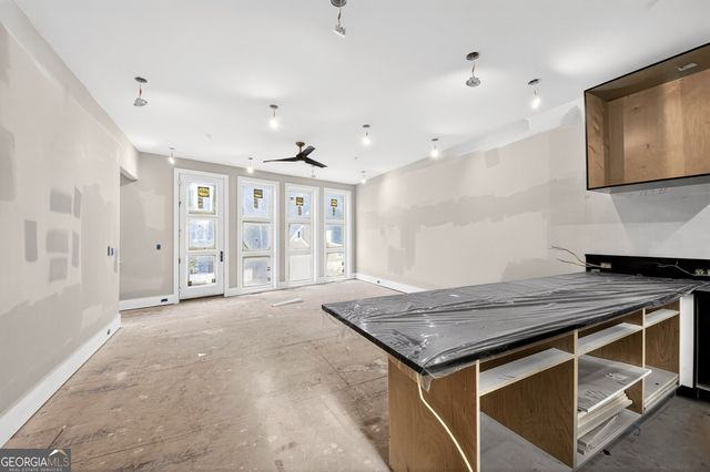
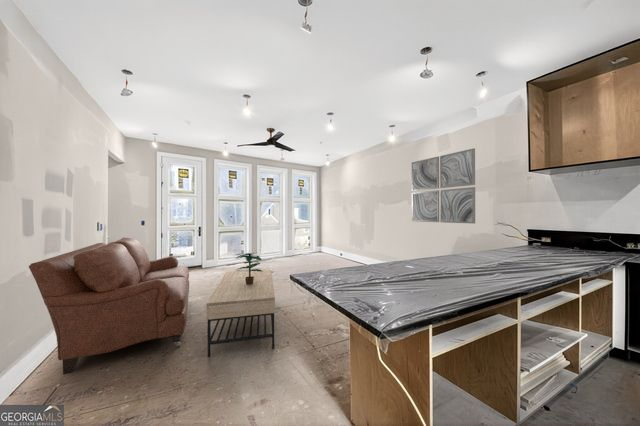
+ sofa [28,237,190,376]
+ coffee table [205,268,276,359]
+ potted plant [234,252,263,285]
+ wall art [411,147,476,225]
